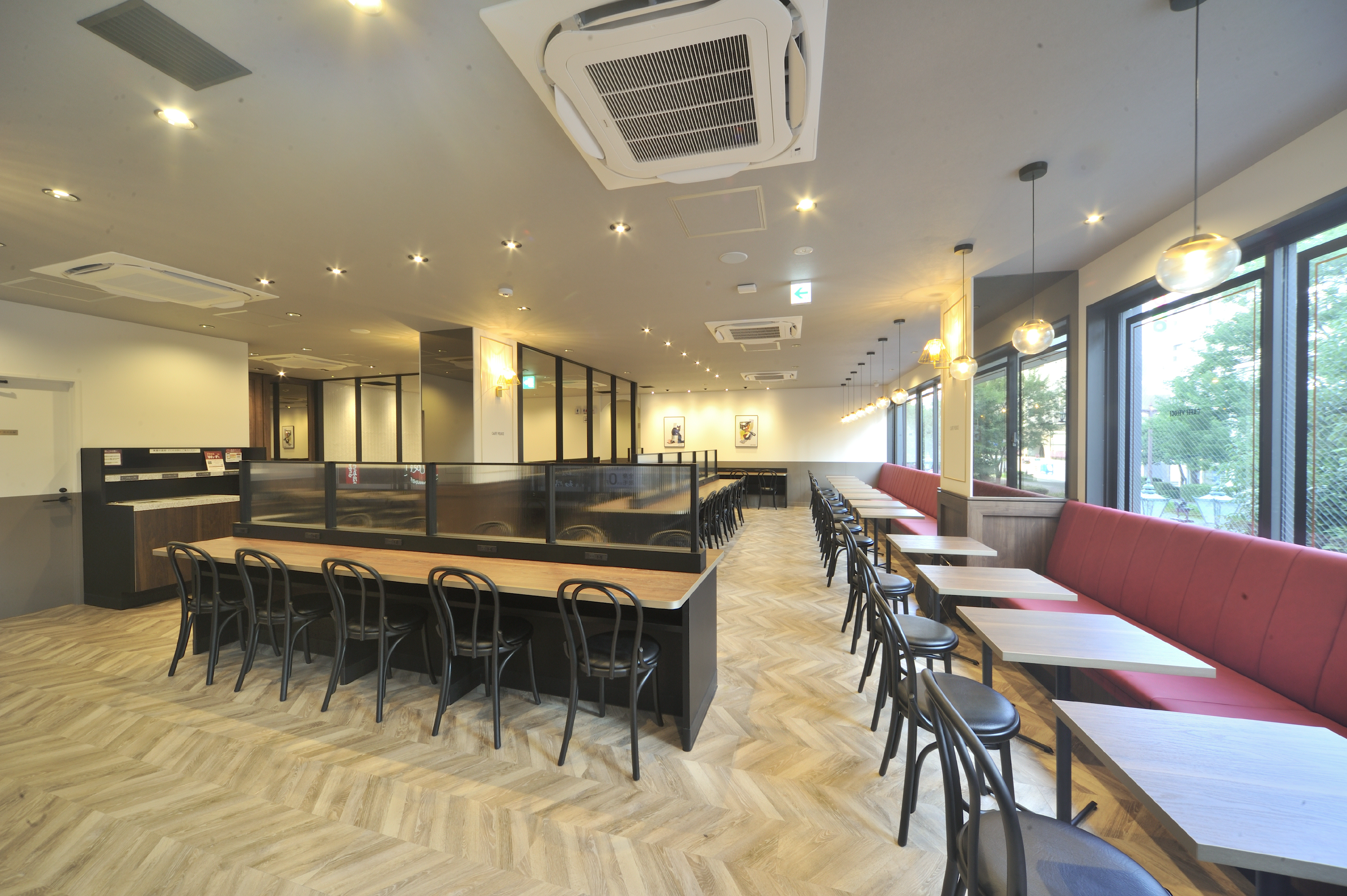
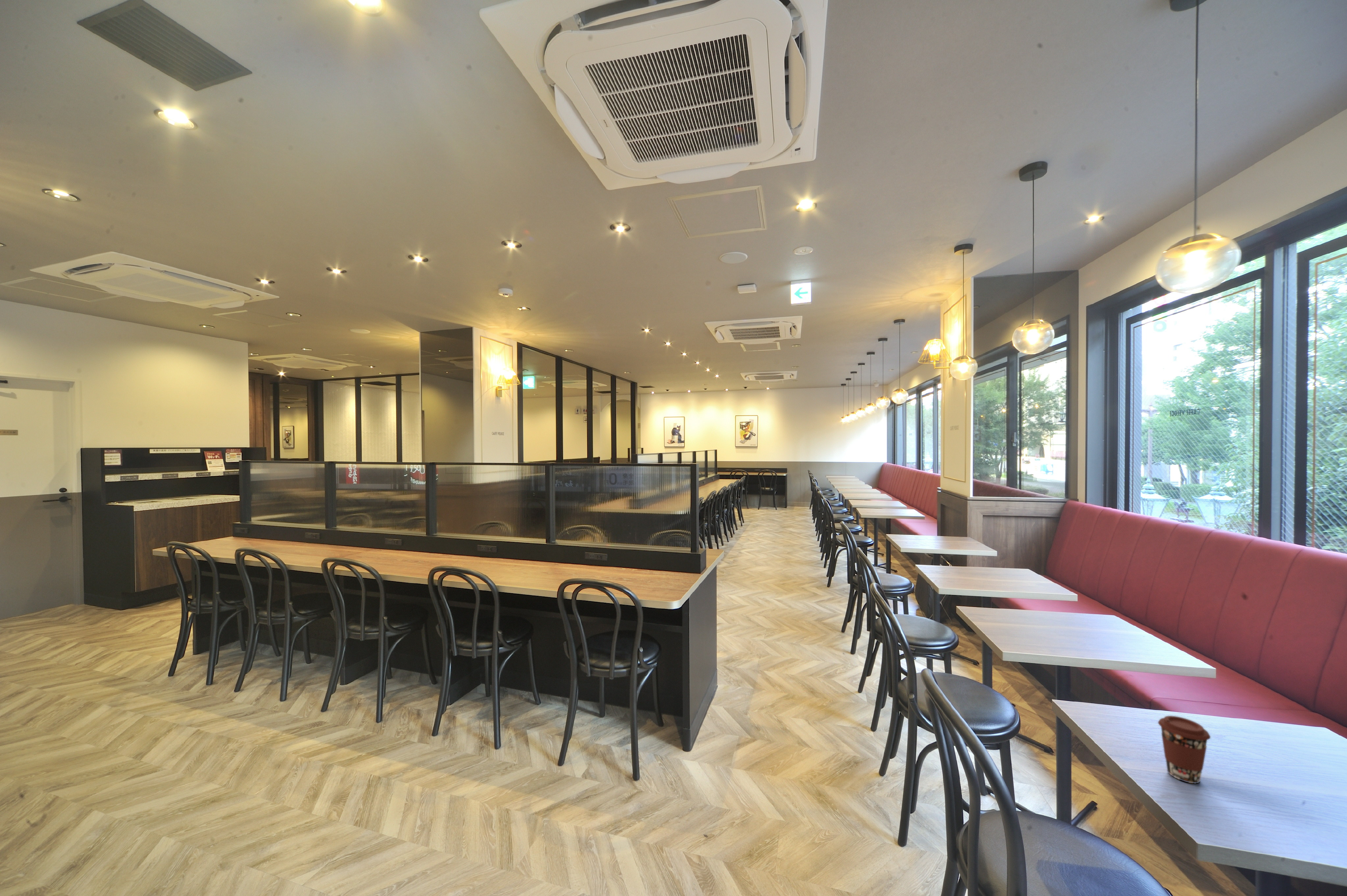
+ coffee cup [1158,715,1211,784]
